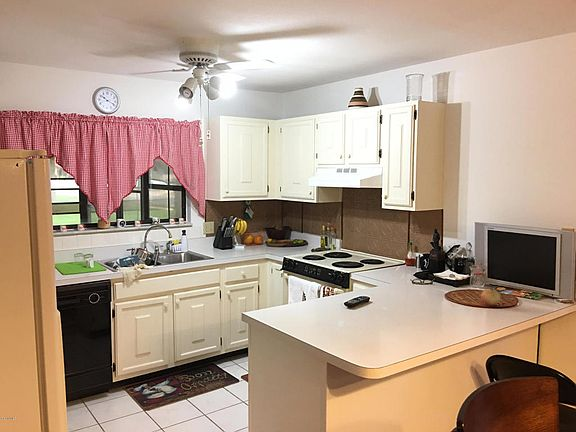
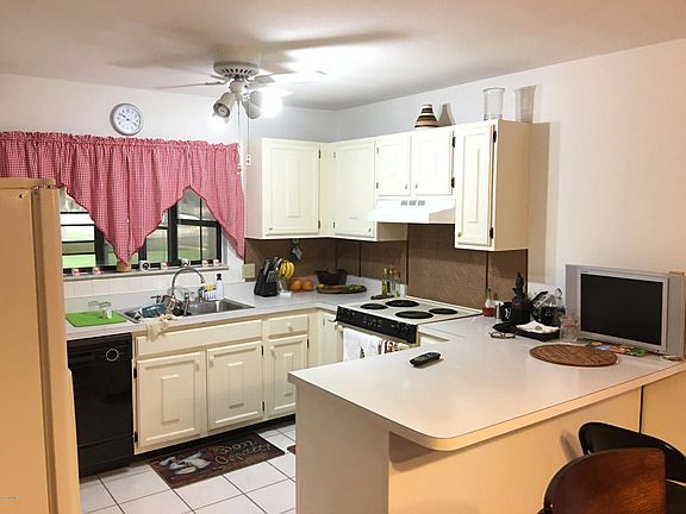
- fruit [480,287,501,307]
